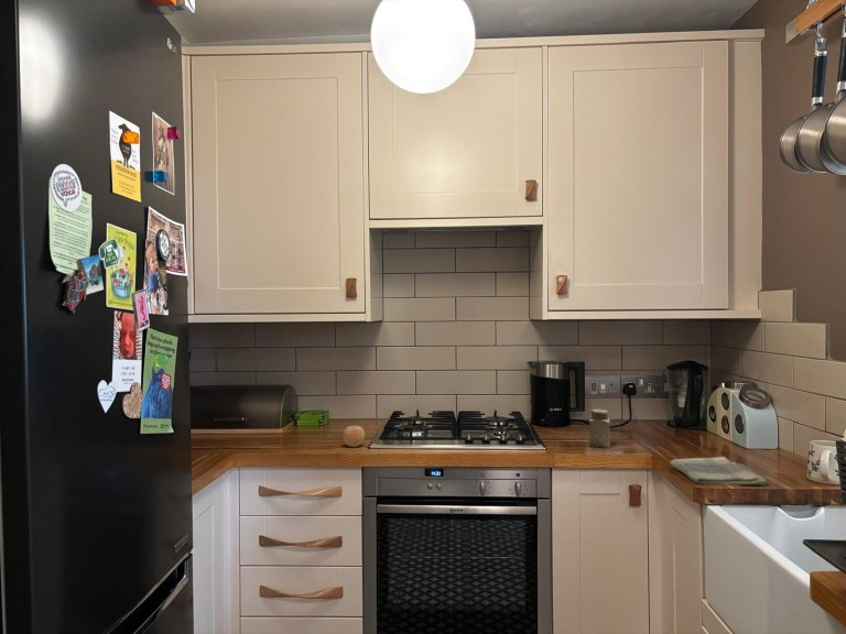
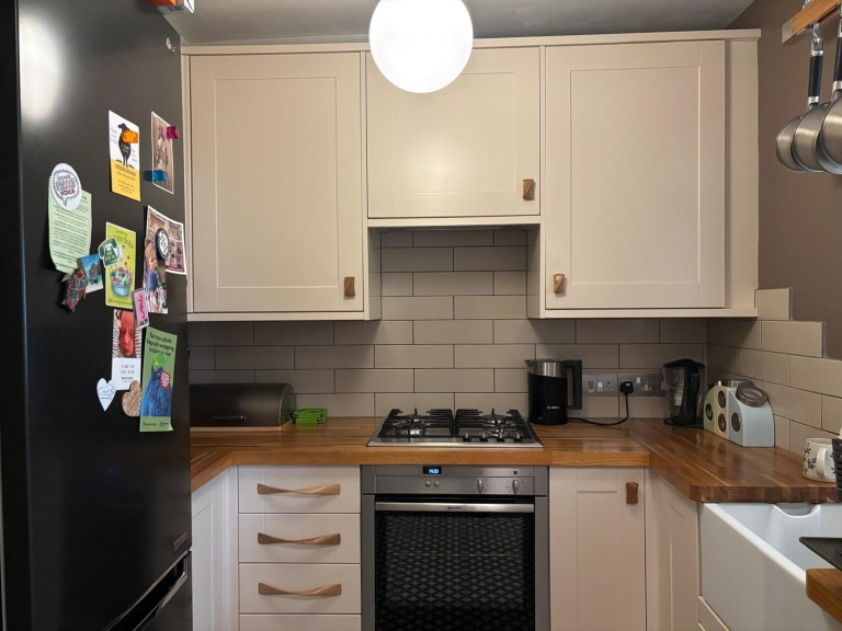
- dish towel [670,456,768,487]
- salt shaker [588,408,611,449]
- fruit [343,422,366,448]
